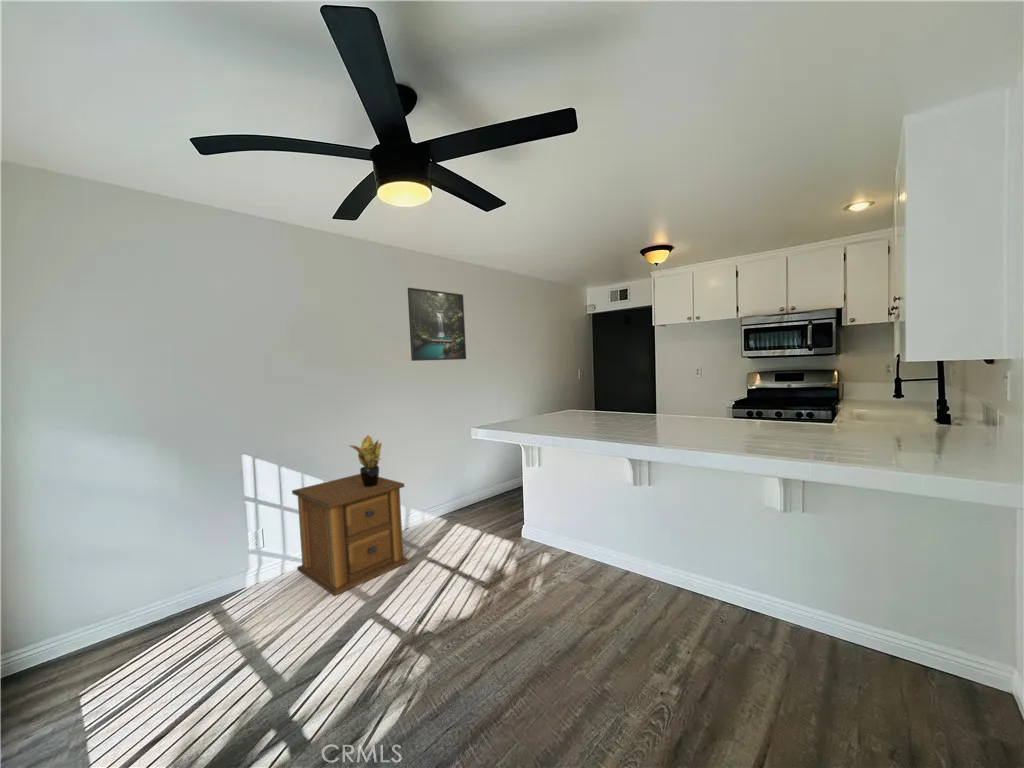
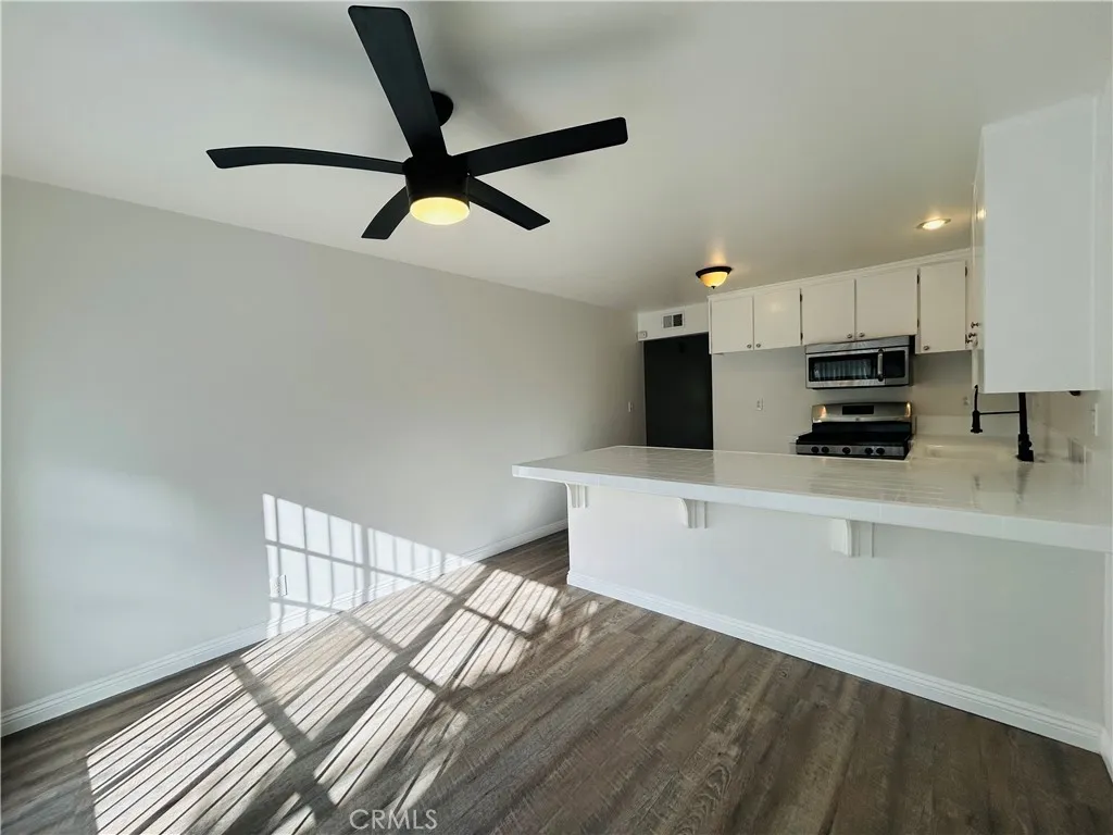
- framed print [407,287,467,362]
- side table [291,473,410,597]
- potted plant [347,434,383,487]
